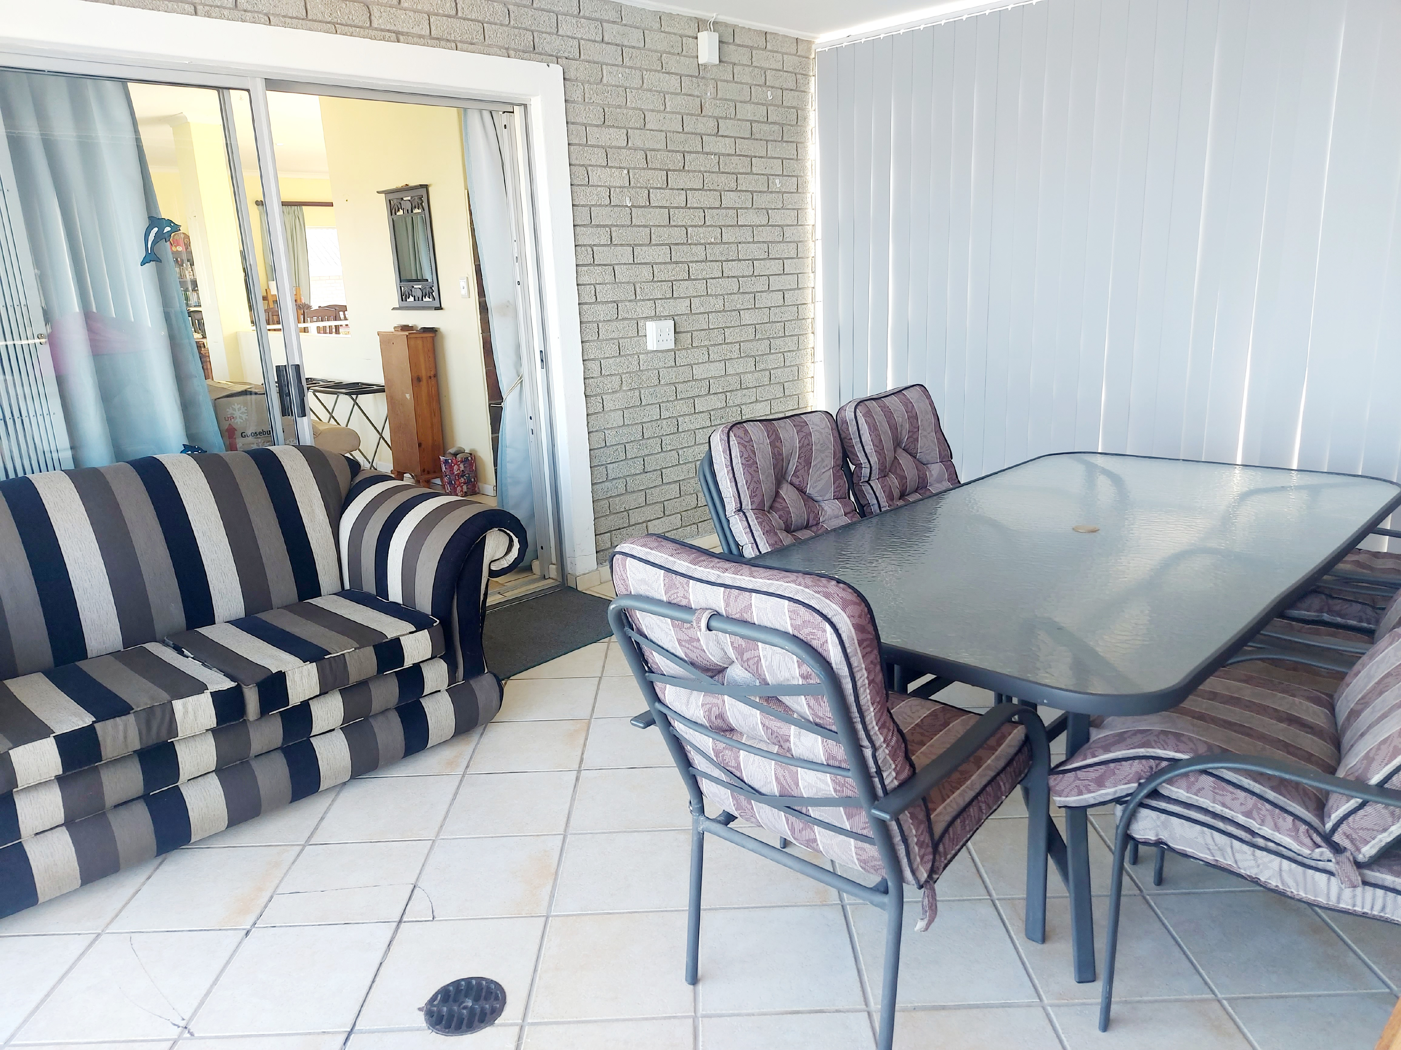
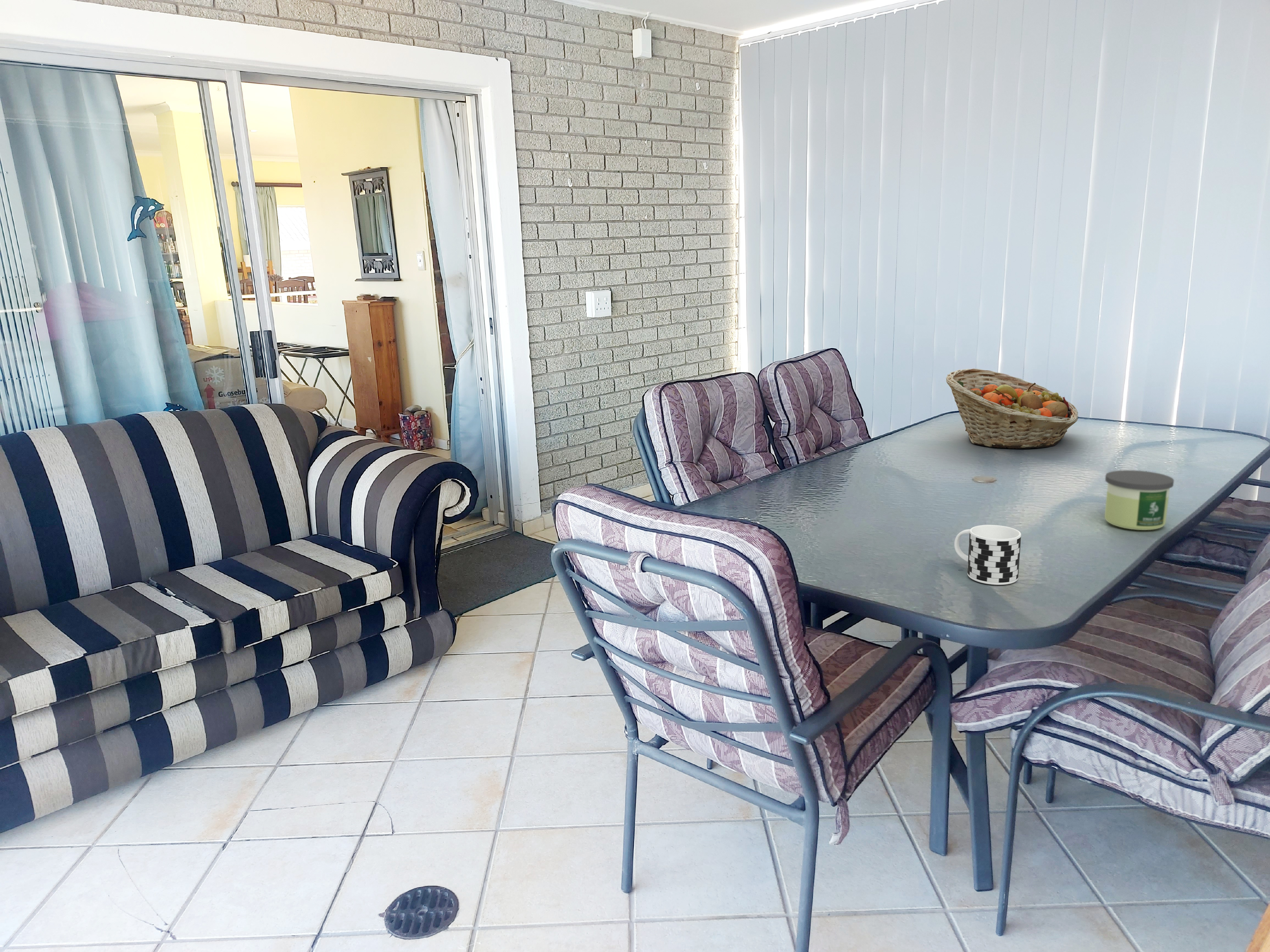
+ cup [954,525,1021,585]
+ fruit basket [946,368,1079,449]
+ candle [1104,470,1174,531]
